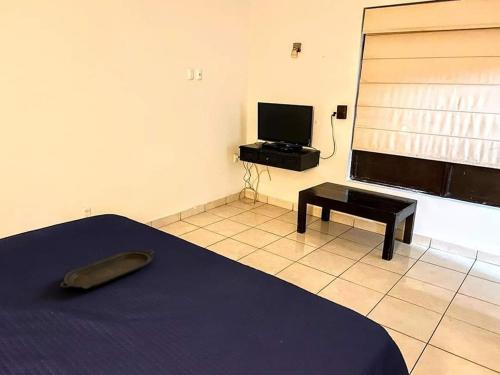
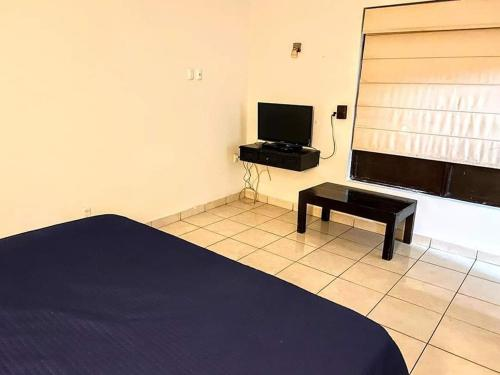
- serving tray [58,249,155,290]
